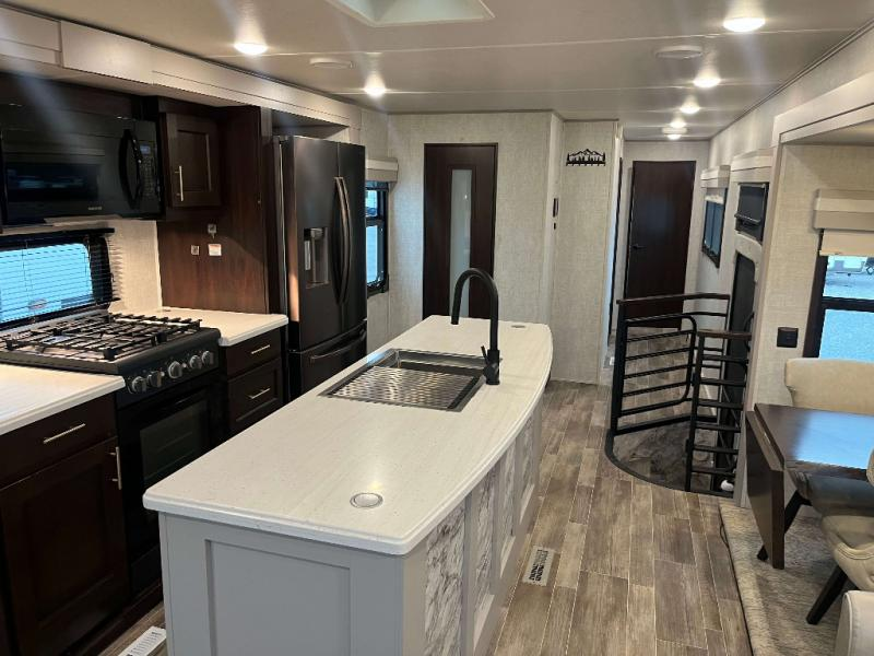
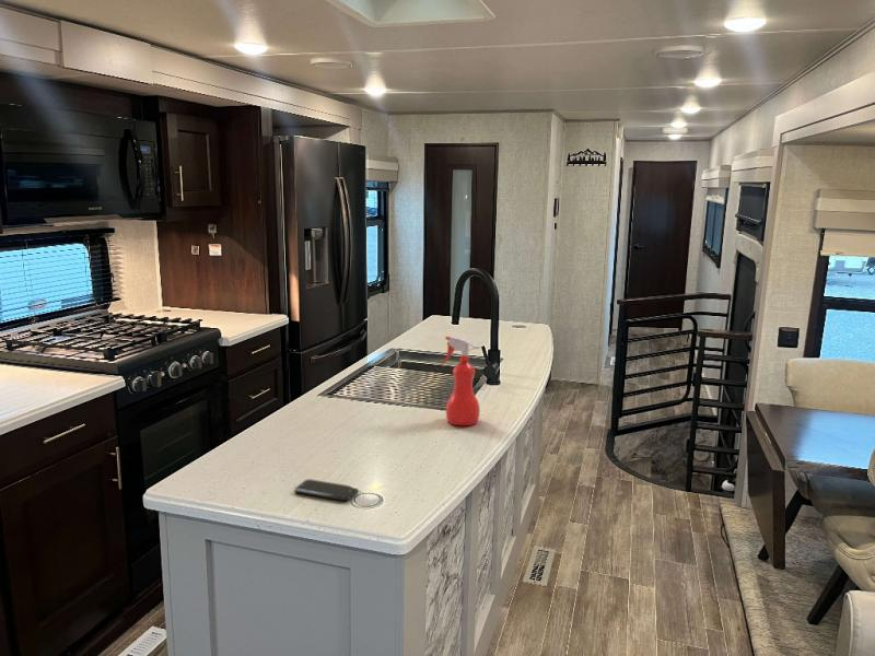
+ spray bottle [440,336,481,426]
+ smartphone [293,478,359,502]
